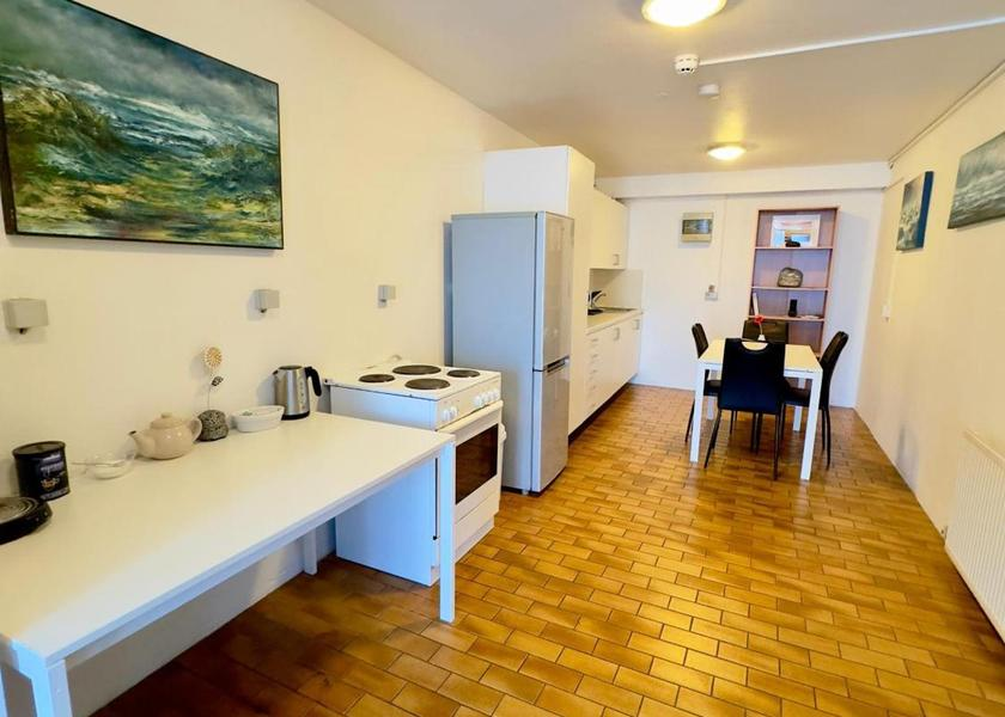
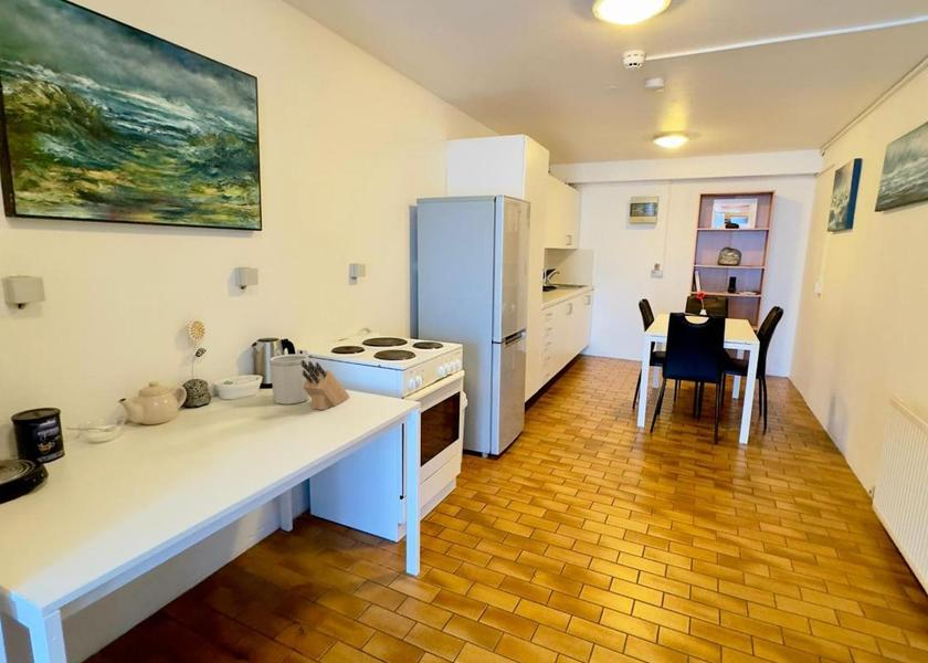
+ knife block [302,360,350,411]
+ utensil holder [268,354,310,406]
